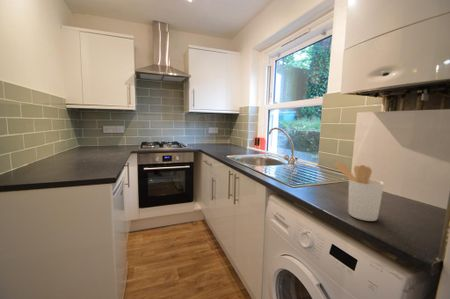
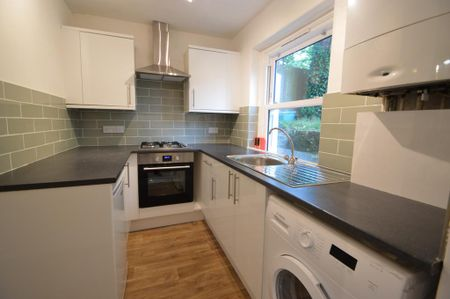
- utensil holder [333,161,385,222]
